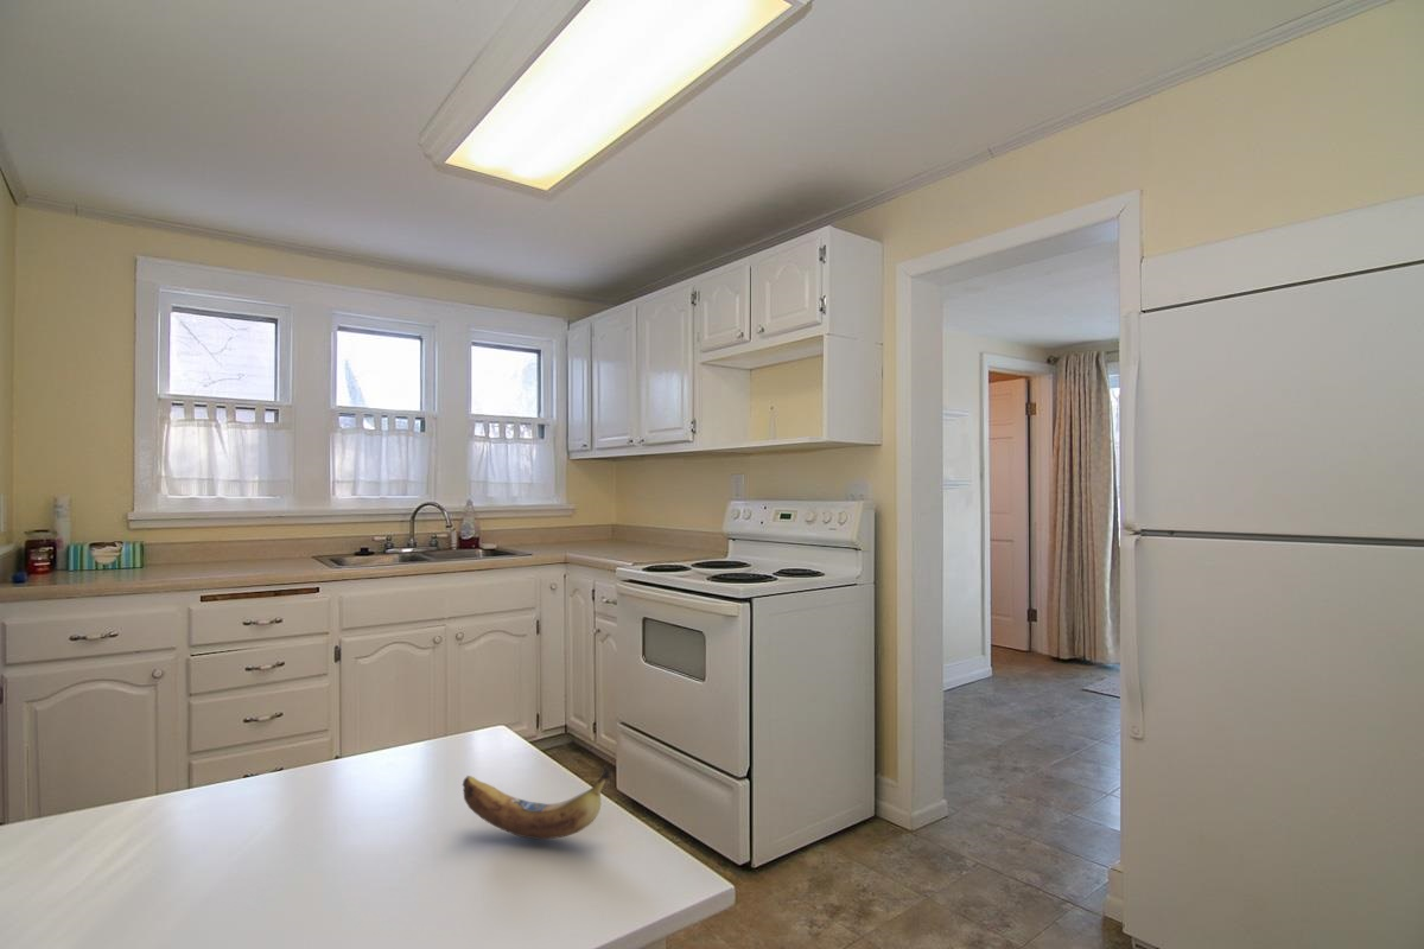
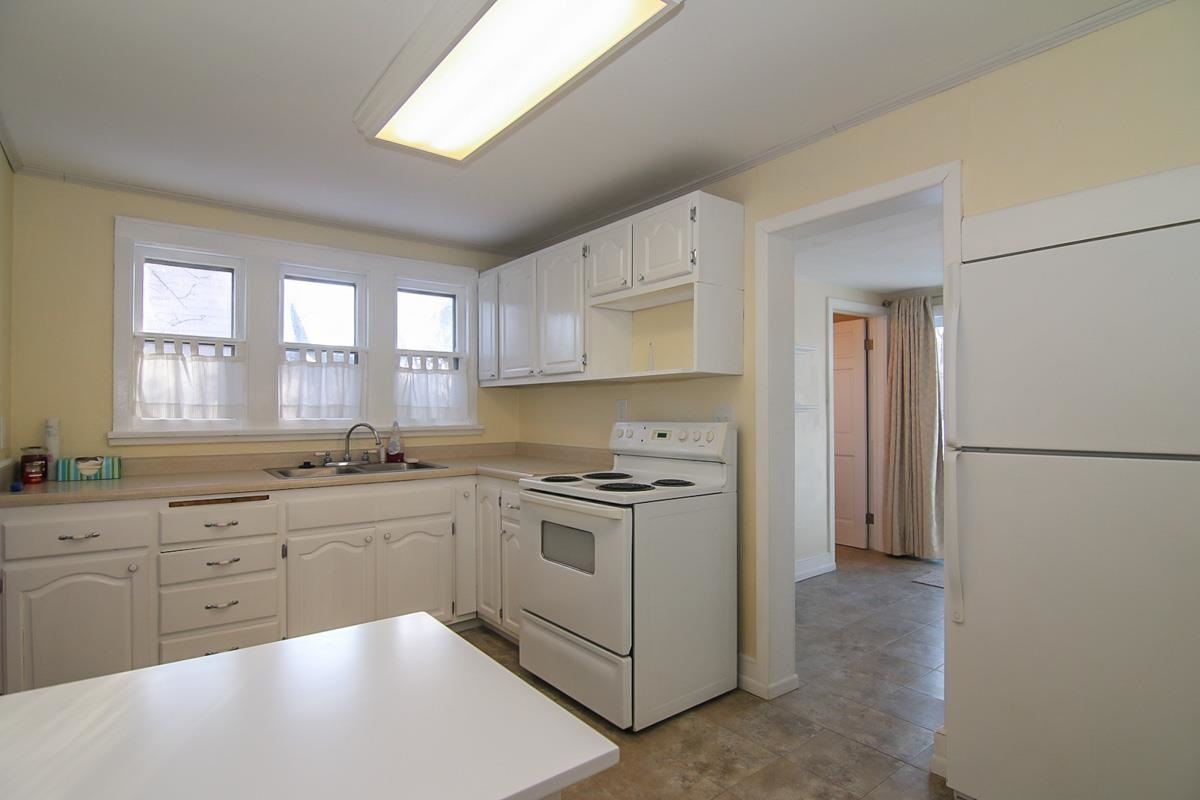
- banana [462,764,612,840]
